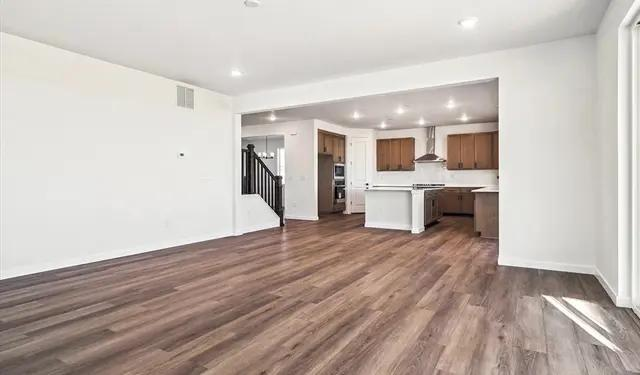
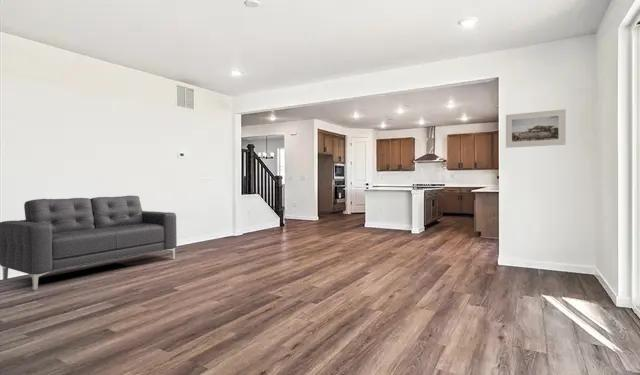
+ sofa [0,195,178,291]
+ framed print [505,108,567,149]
